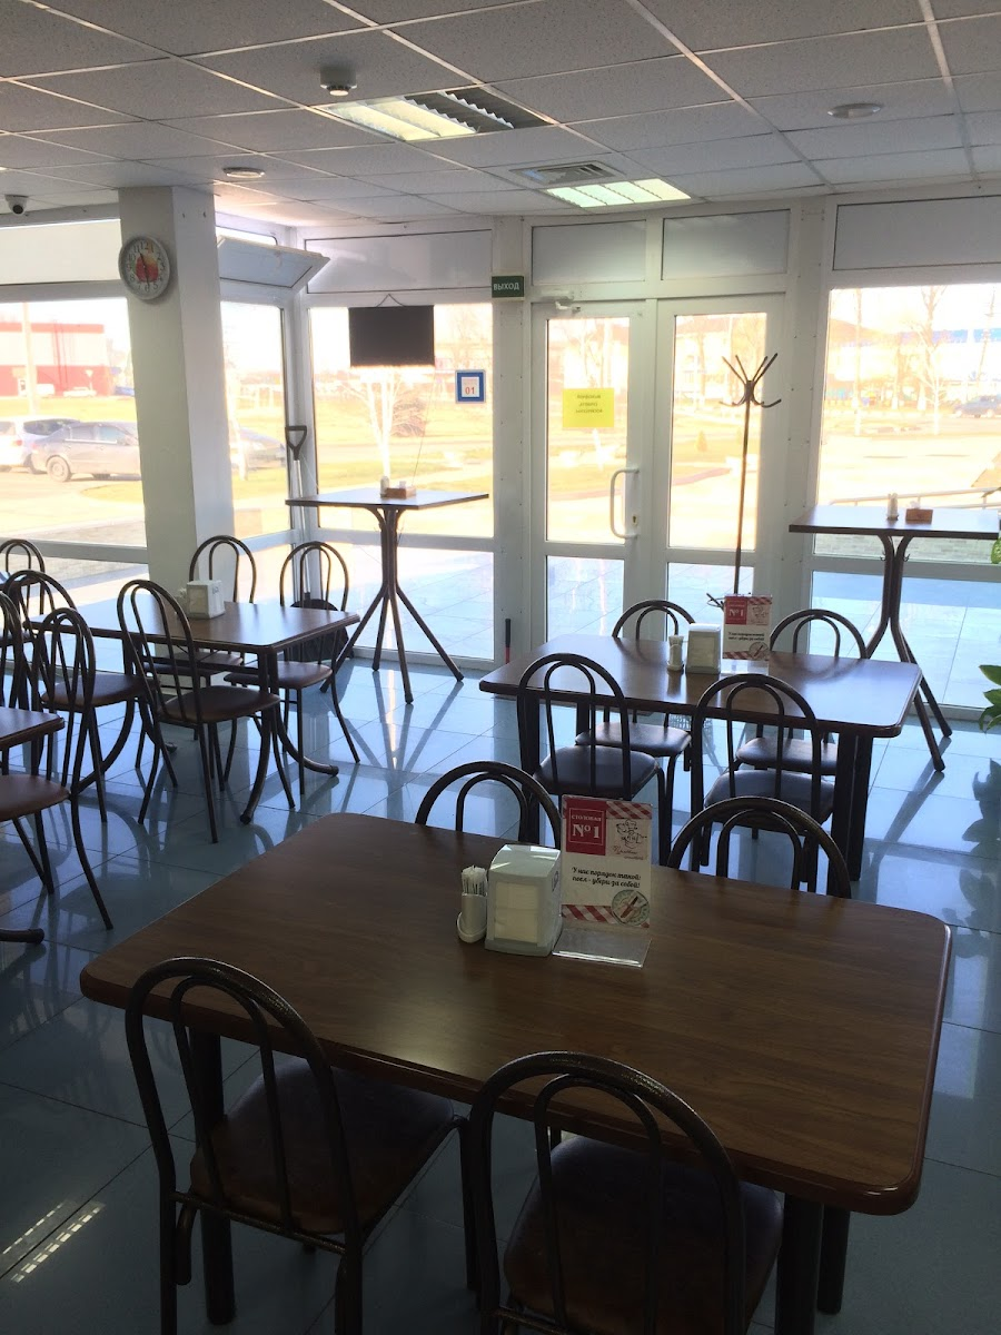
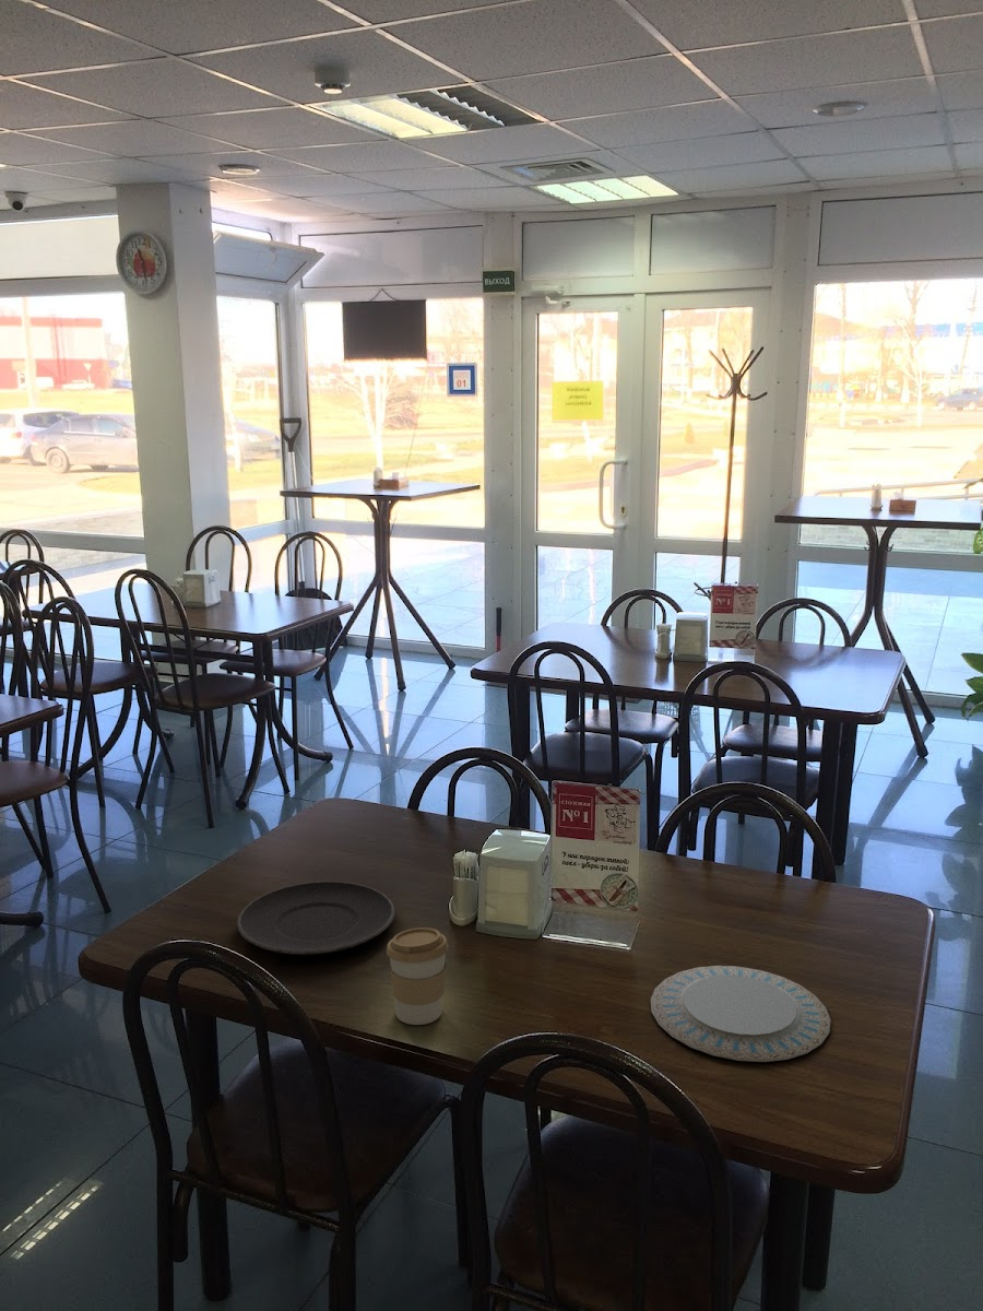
+ coffee cup [386,926,449,1026]
+ chinaware [650,965,831,1063]
+ plate [236,881,395,956]
